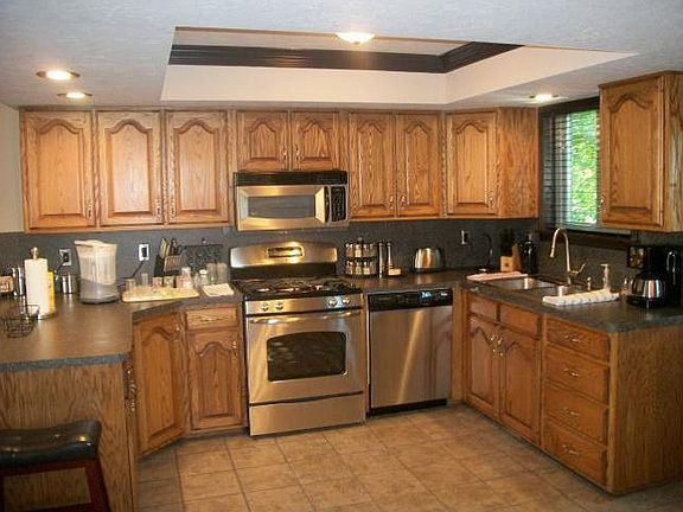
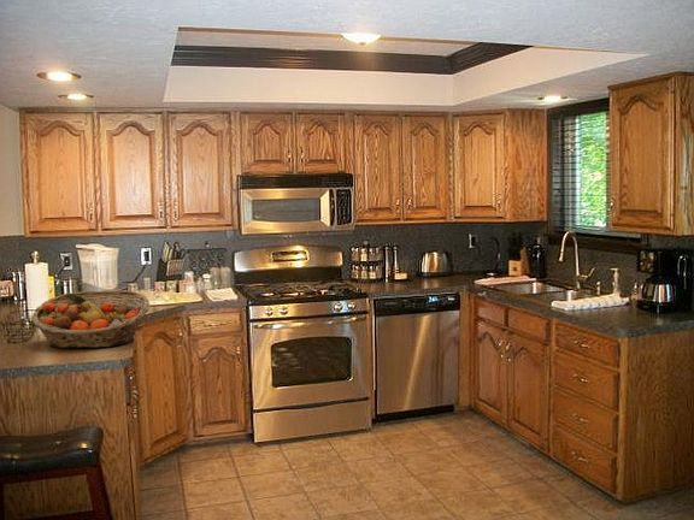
+ fruit basket [30,289,151,349]
